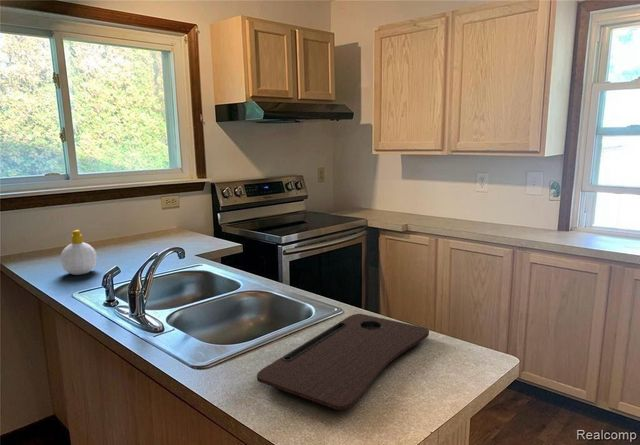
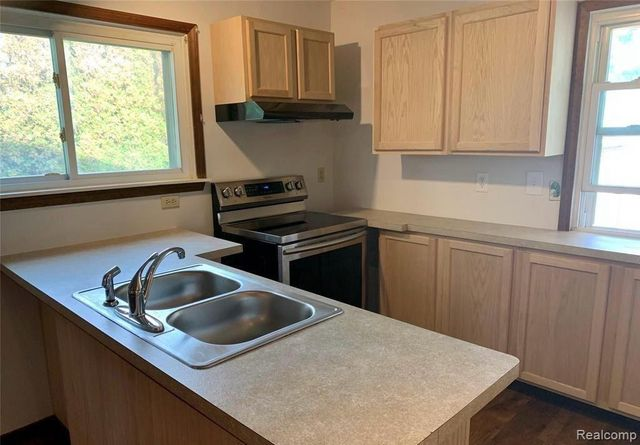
- soap bottle [60,229,98,276]
- cutting board [256,313,430,411]
